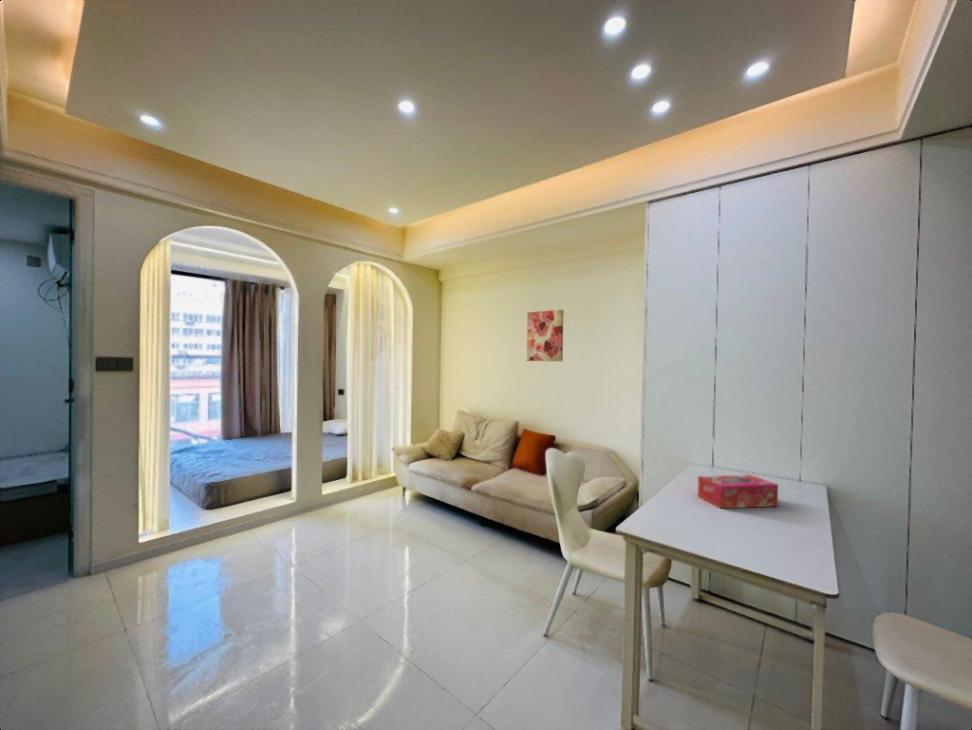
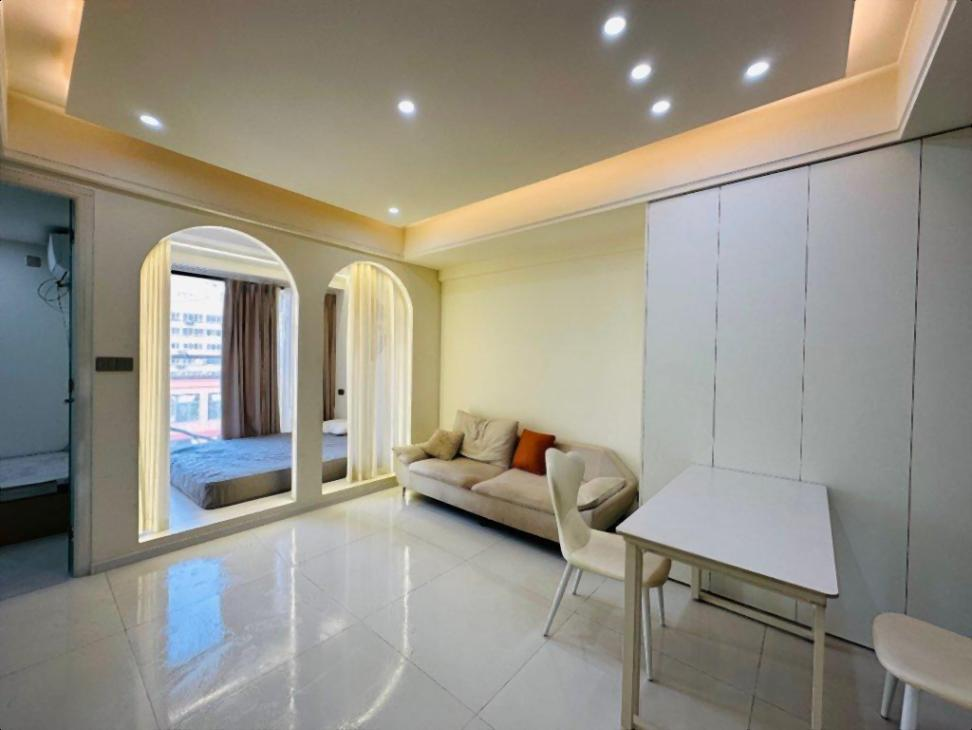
- wall art [526,309,564,362]
- tissue box [697,474,779,509]
